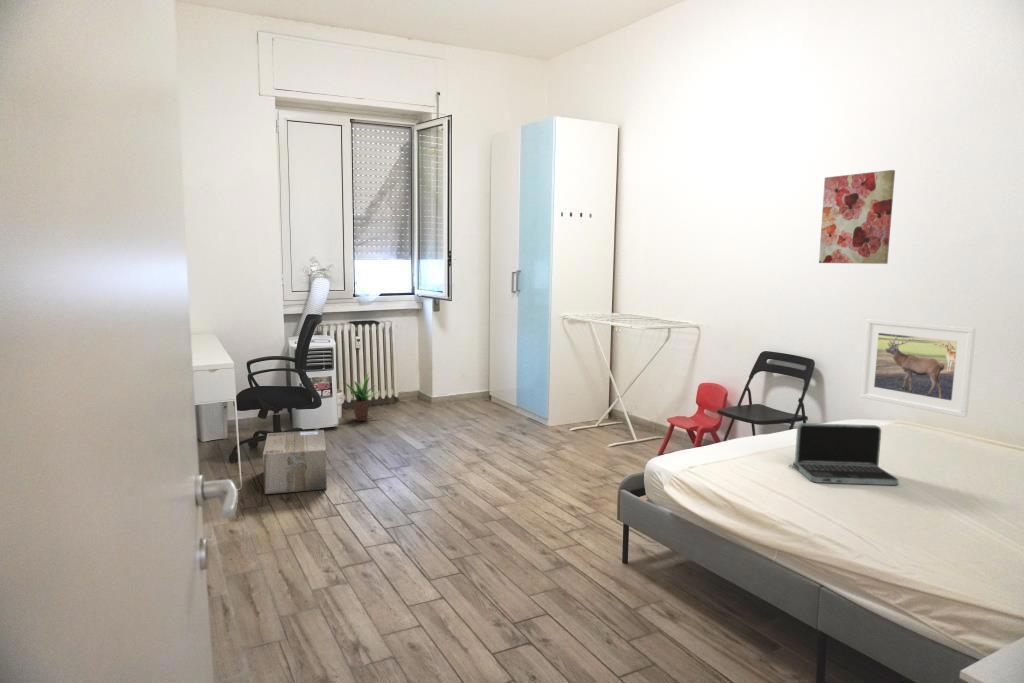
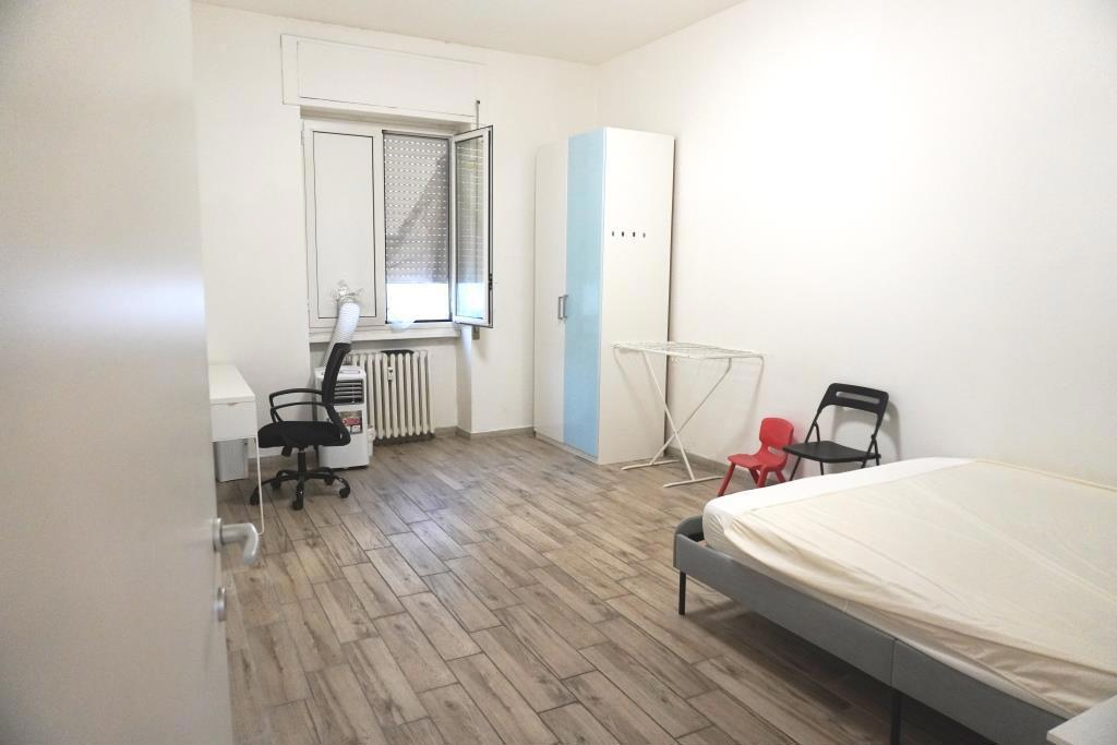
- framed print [860,318,977,418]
- laptop [788,422,900,486]
- wall art [818,169,896,265]
- cardboard box [262,429,328,495]
- potted plant [342,373,382,422]
